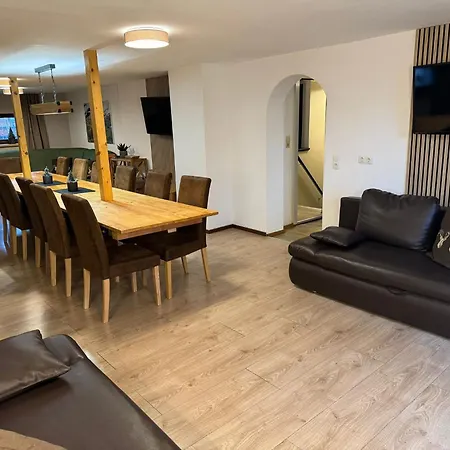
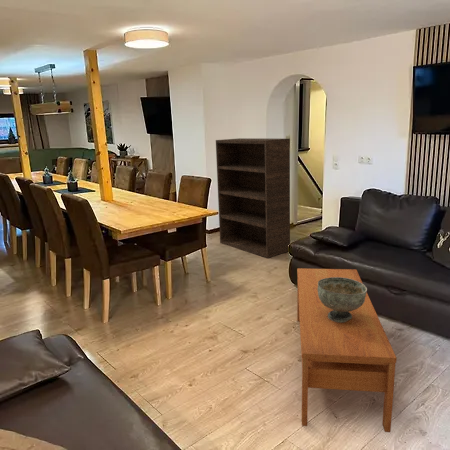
+ coffee table [296,267,398,433]
+ bookshelf [215,137,291,259]
+ decorative bowl [318,277,368,323]
